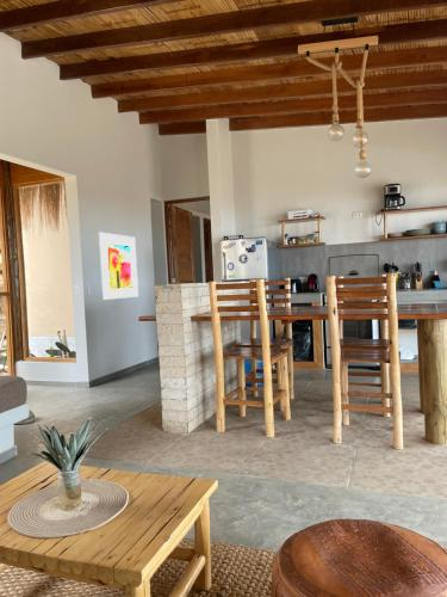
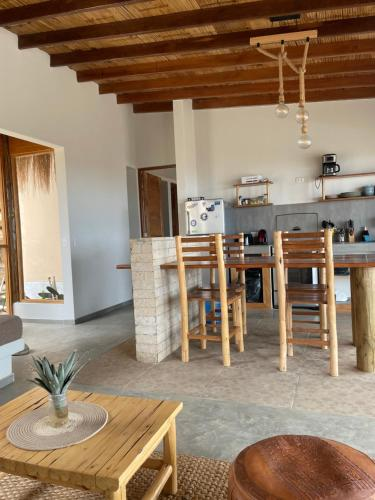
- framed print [98,232,139,301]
